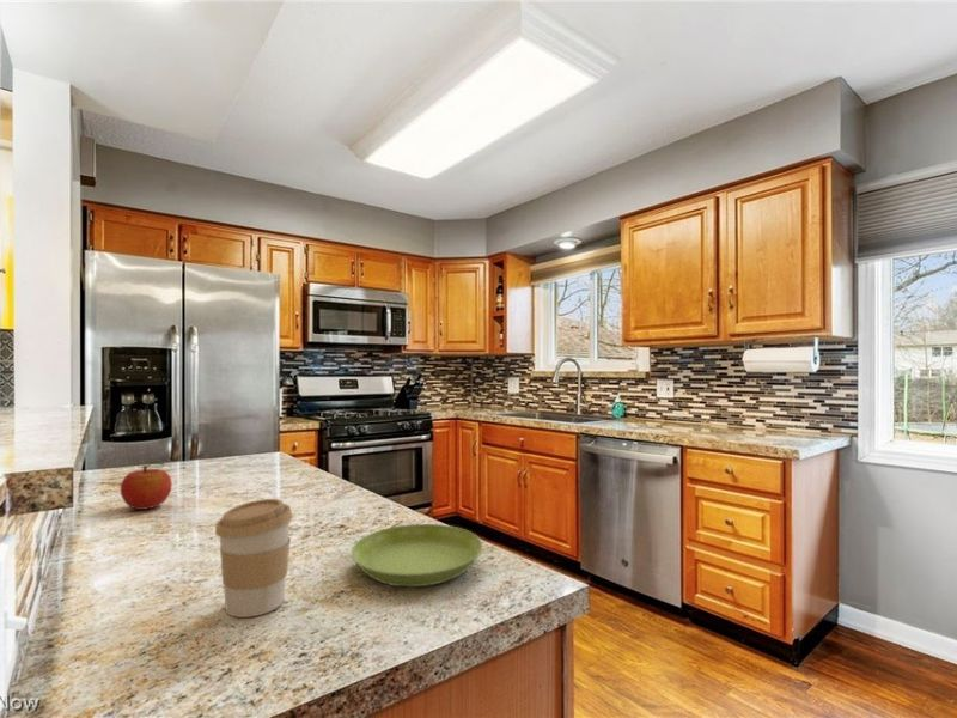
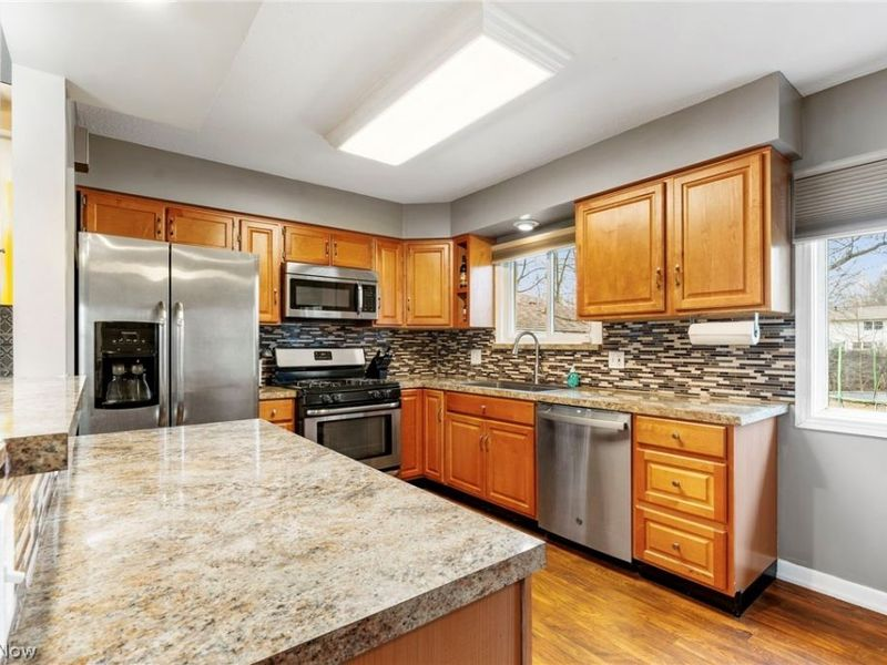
- fruit [118,461,173,511]
- saucer [351,523,483,588]
- coffee cup [214,498,294,619]
